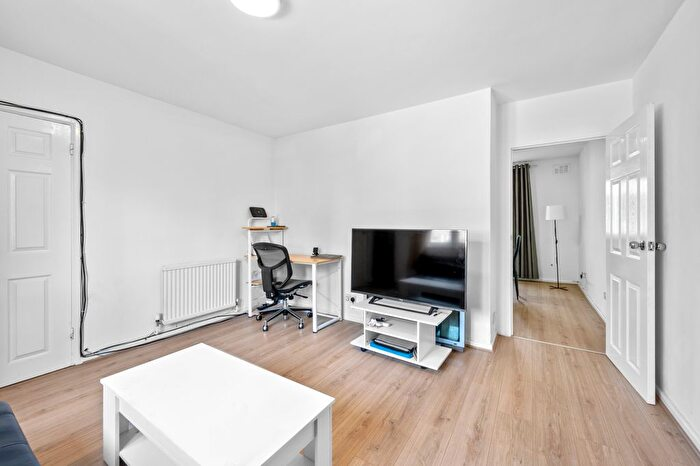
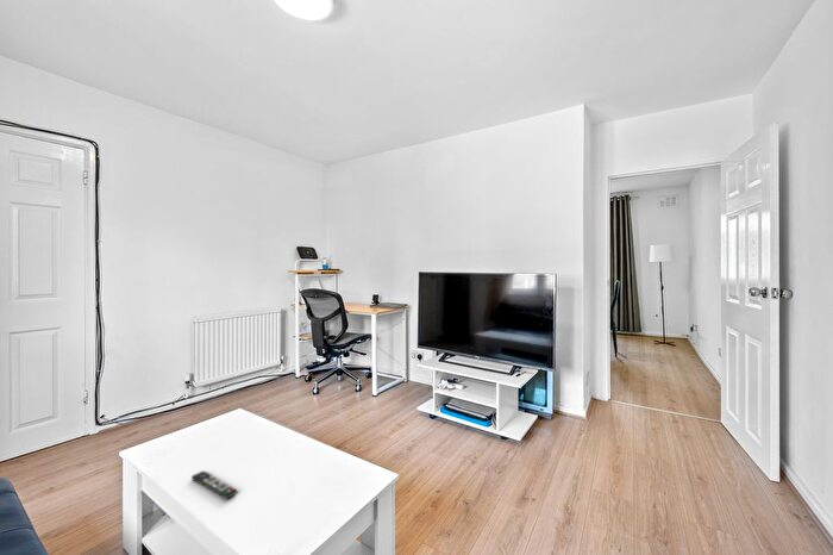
+ remote control [190,469,238,500]
